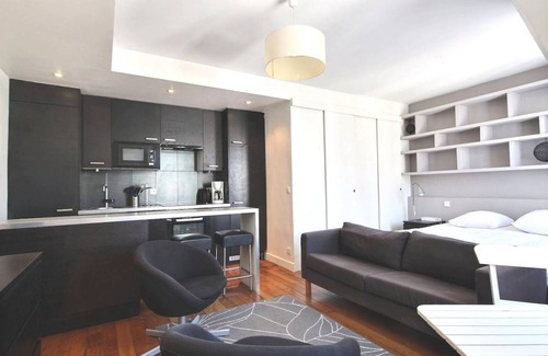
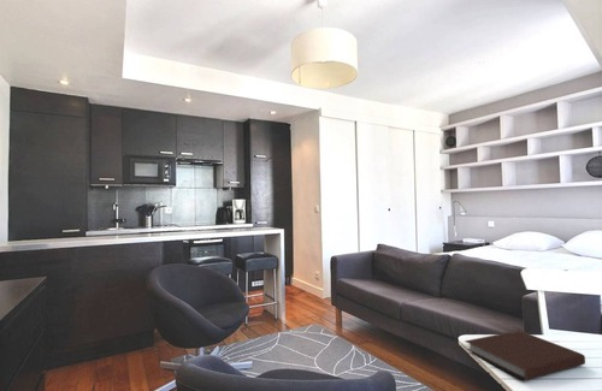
+ notebook [464,330,586,381]
